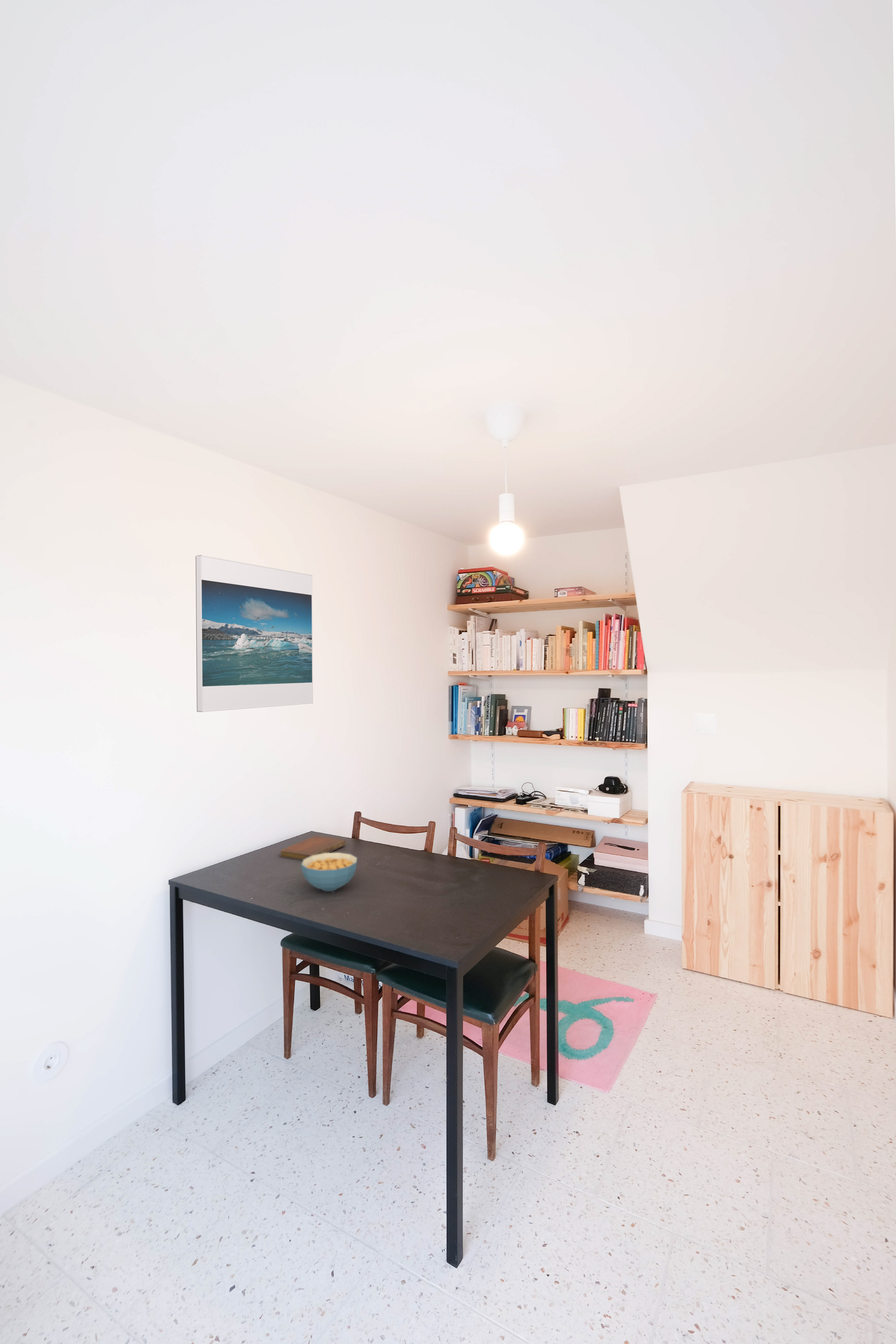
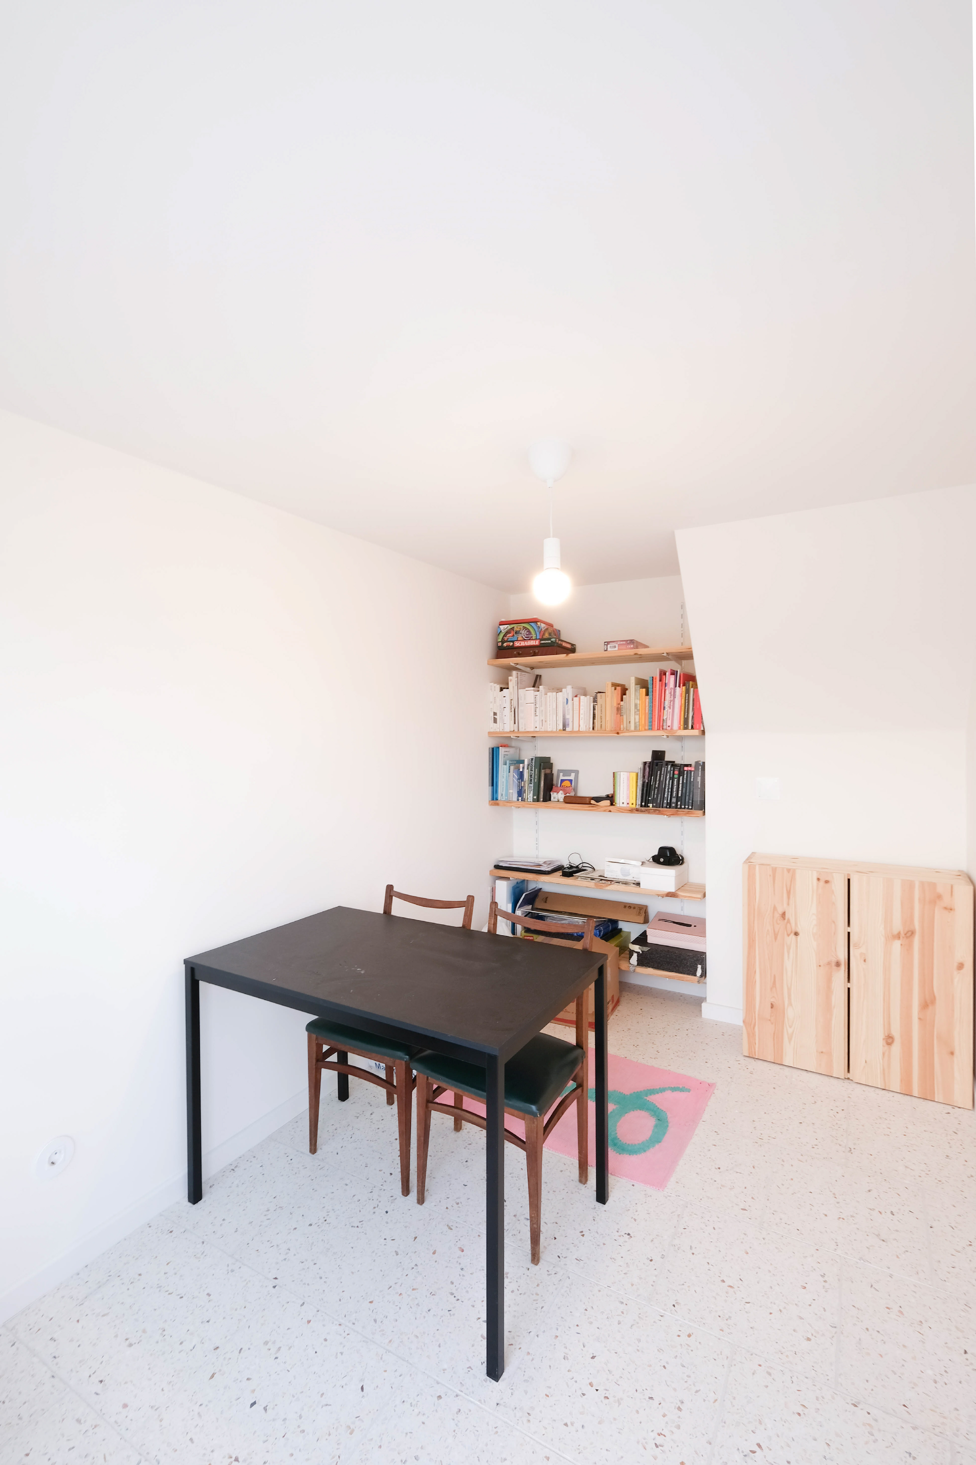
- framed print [195,555,313,712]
- notebook [279,835,346,861]
- cereal bowl [301,852,358,892]
